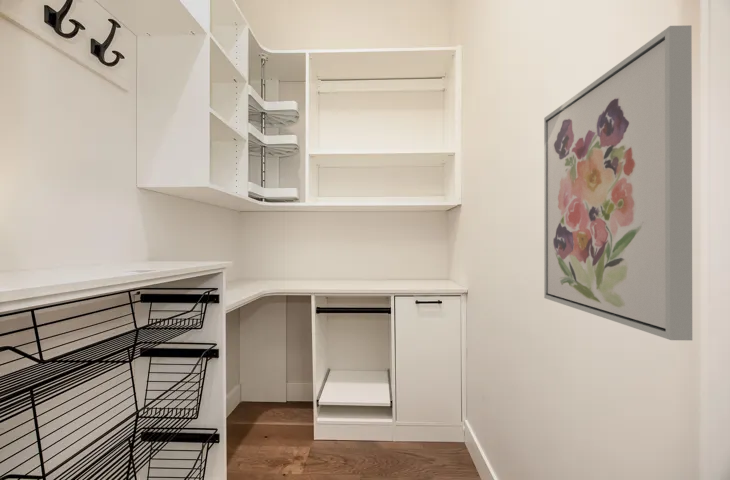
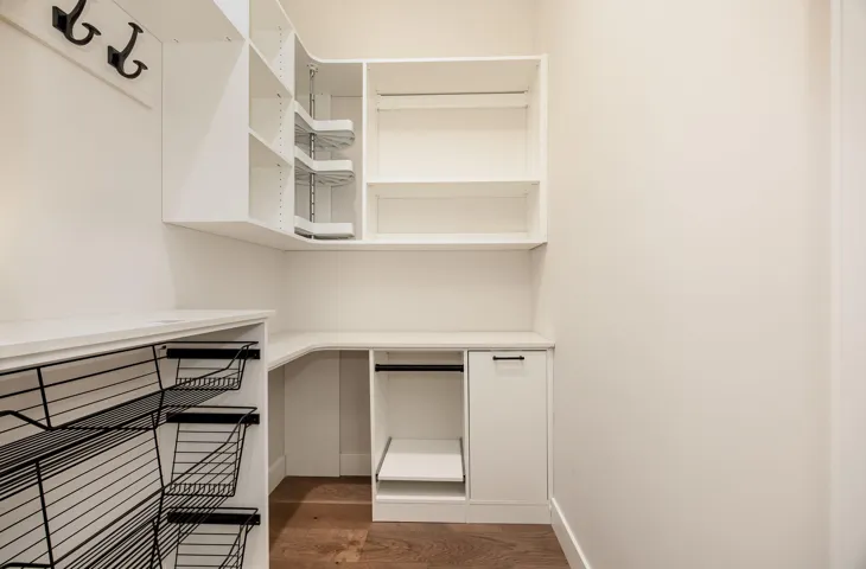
- wall art [543,24,693,341]
